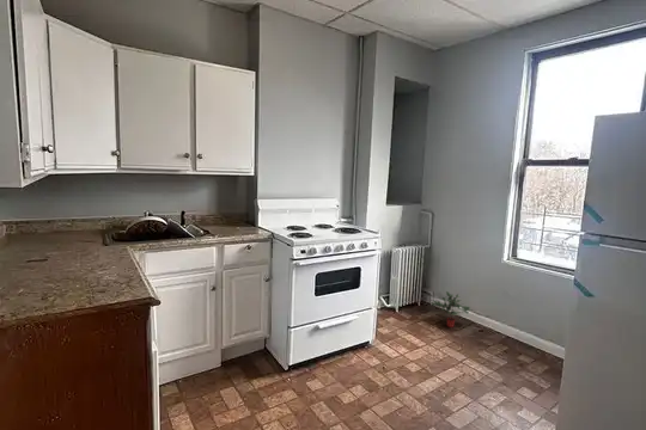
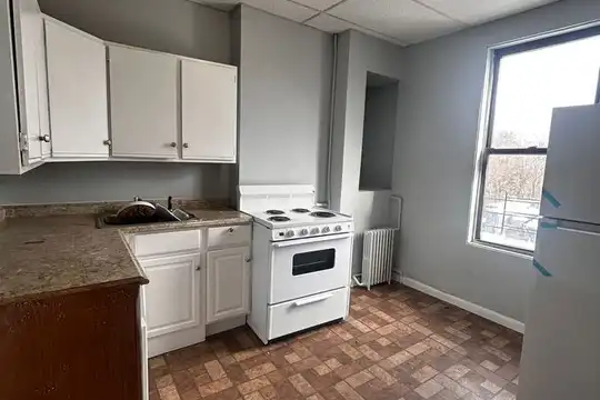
- potted plant [429,290,473,328]
